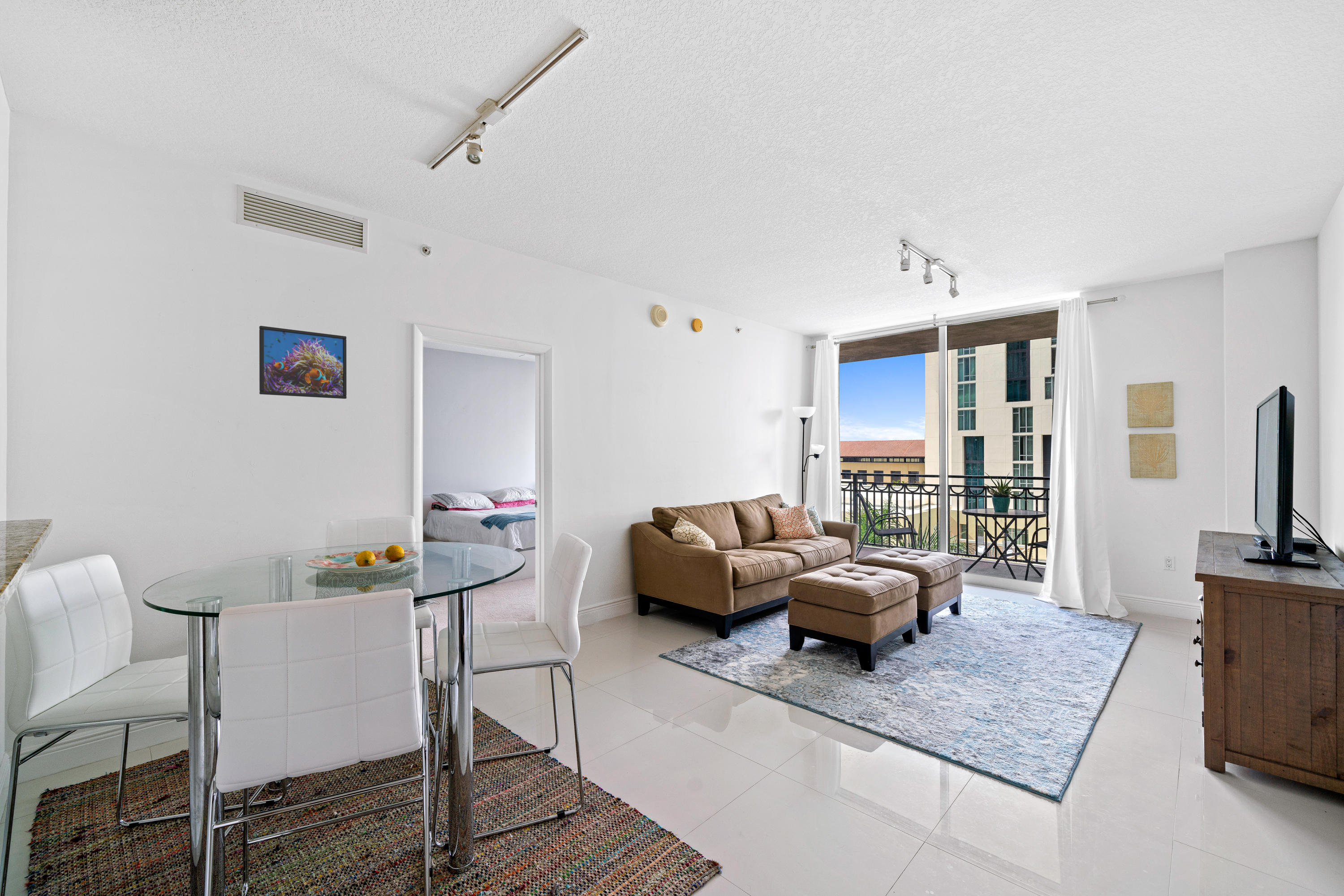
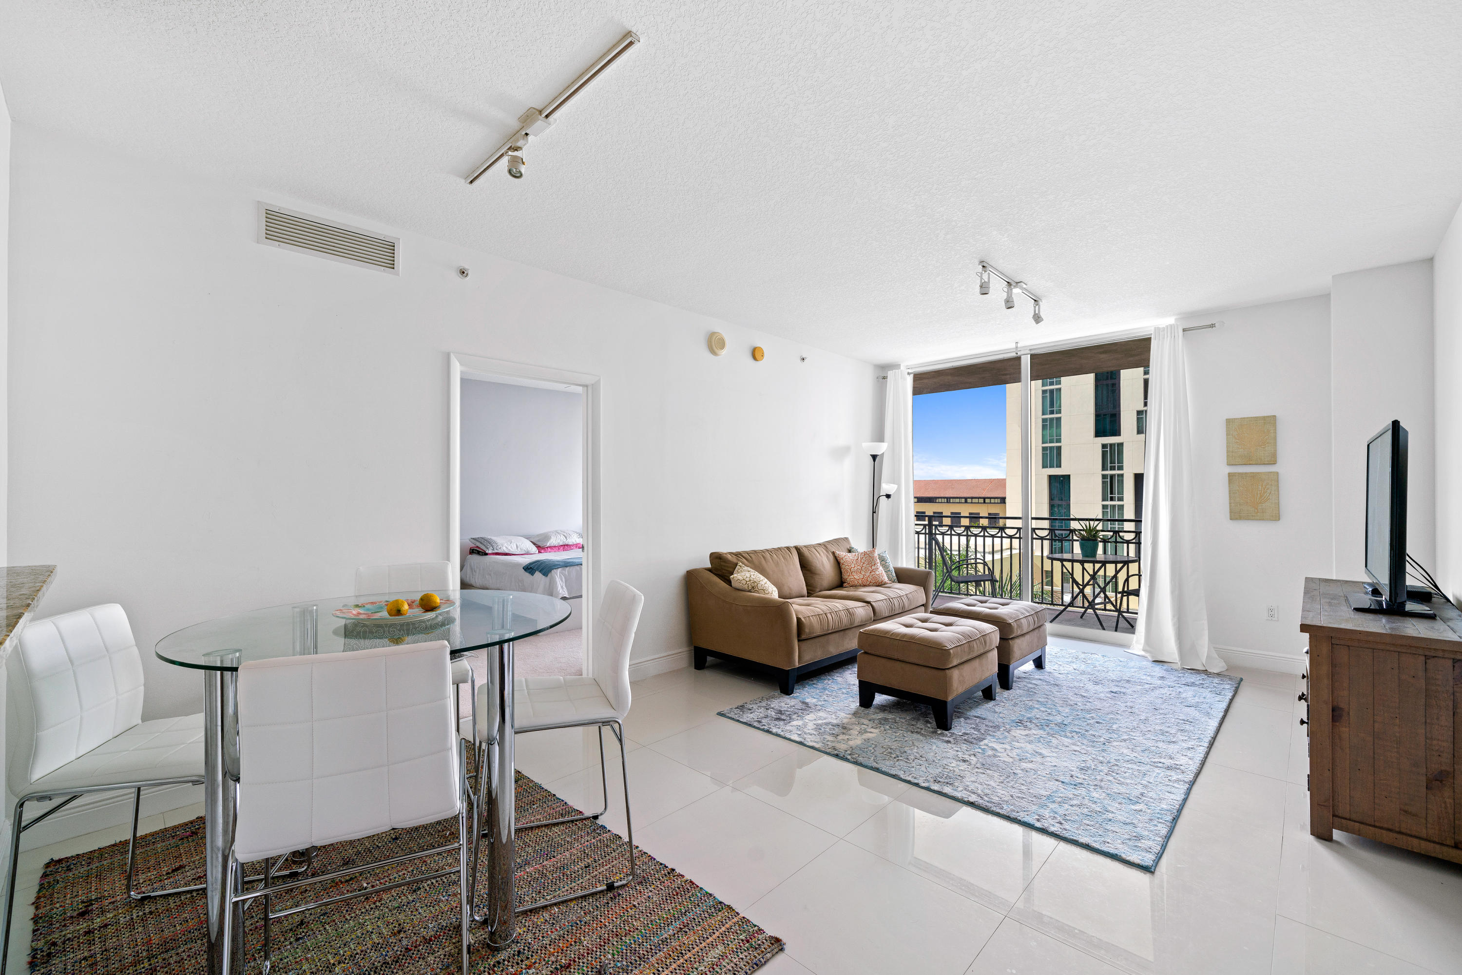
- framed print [259,326,347,399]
